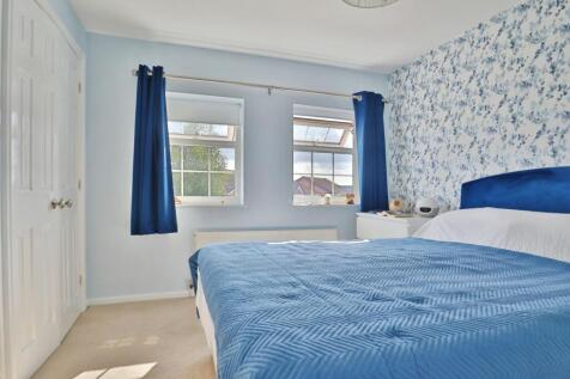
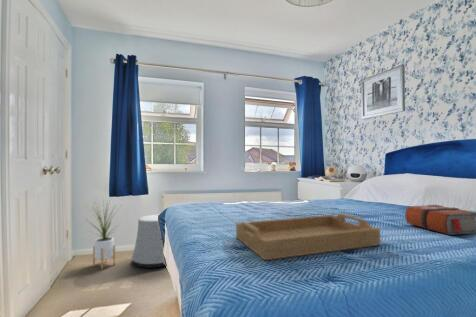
+ stool [131,214,166,269]
+ wall art [360,63,406,120]
+ house plant [83,197,124,270]
+ bible [404,204,476,236]
+ serving tray [235,213,381,261]
